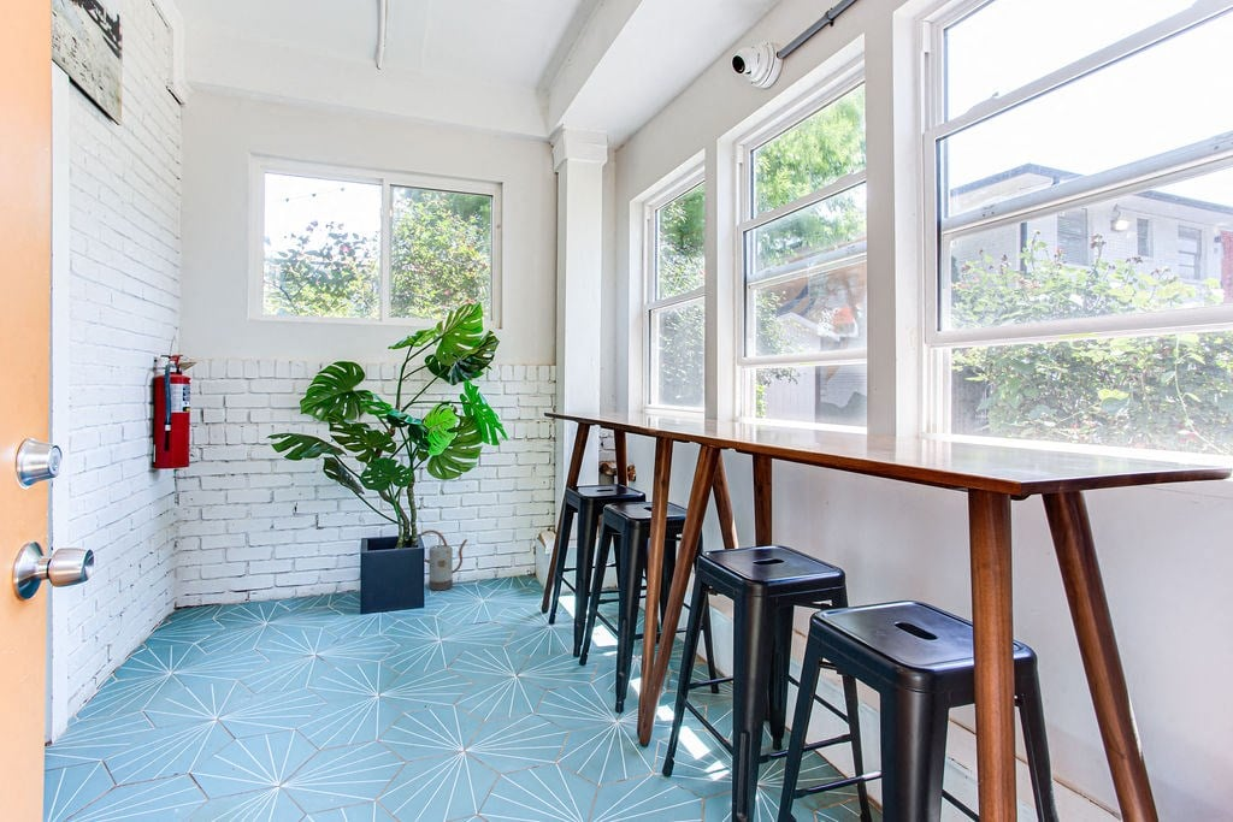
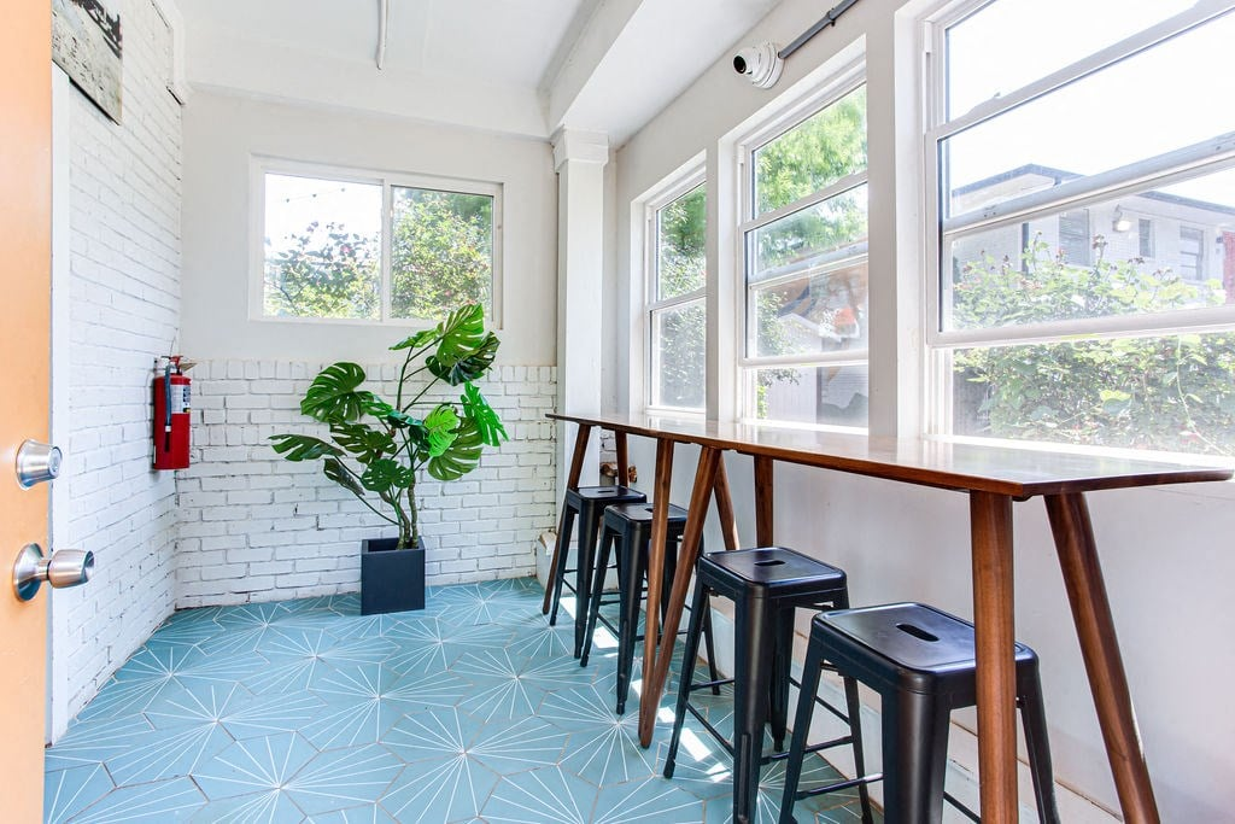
- watering can [419,530,468,592]
